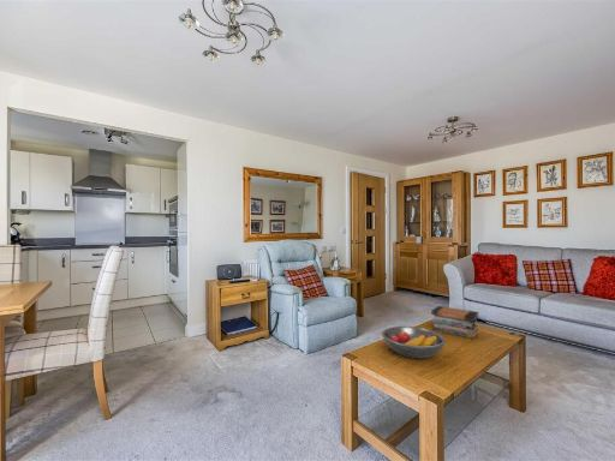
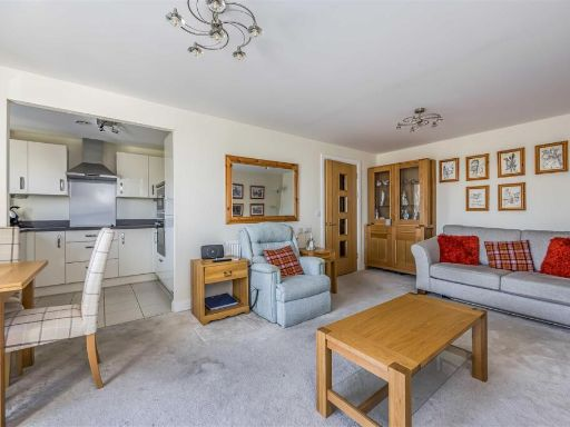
- book stack [430,305,480,340]
- fruit bowl [381,325,447,359]
